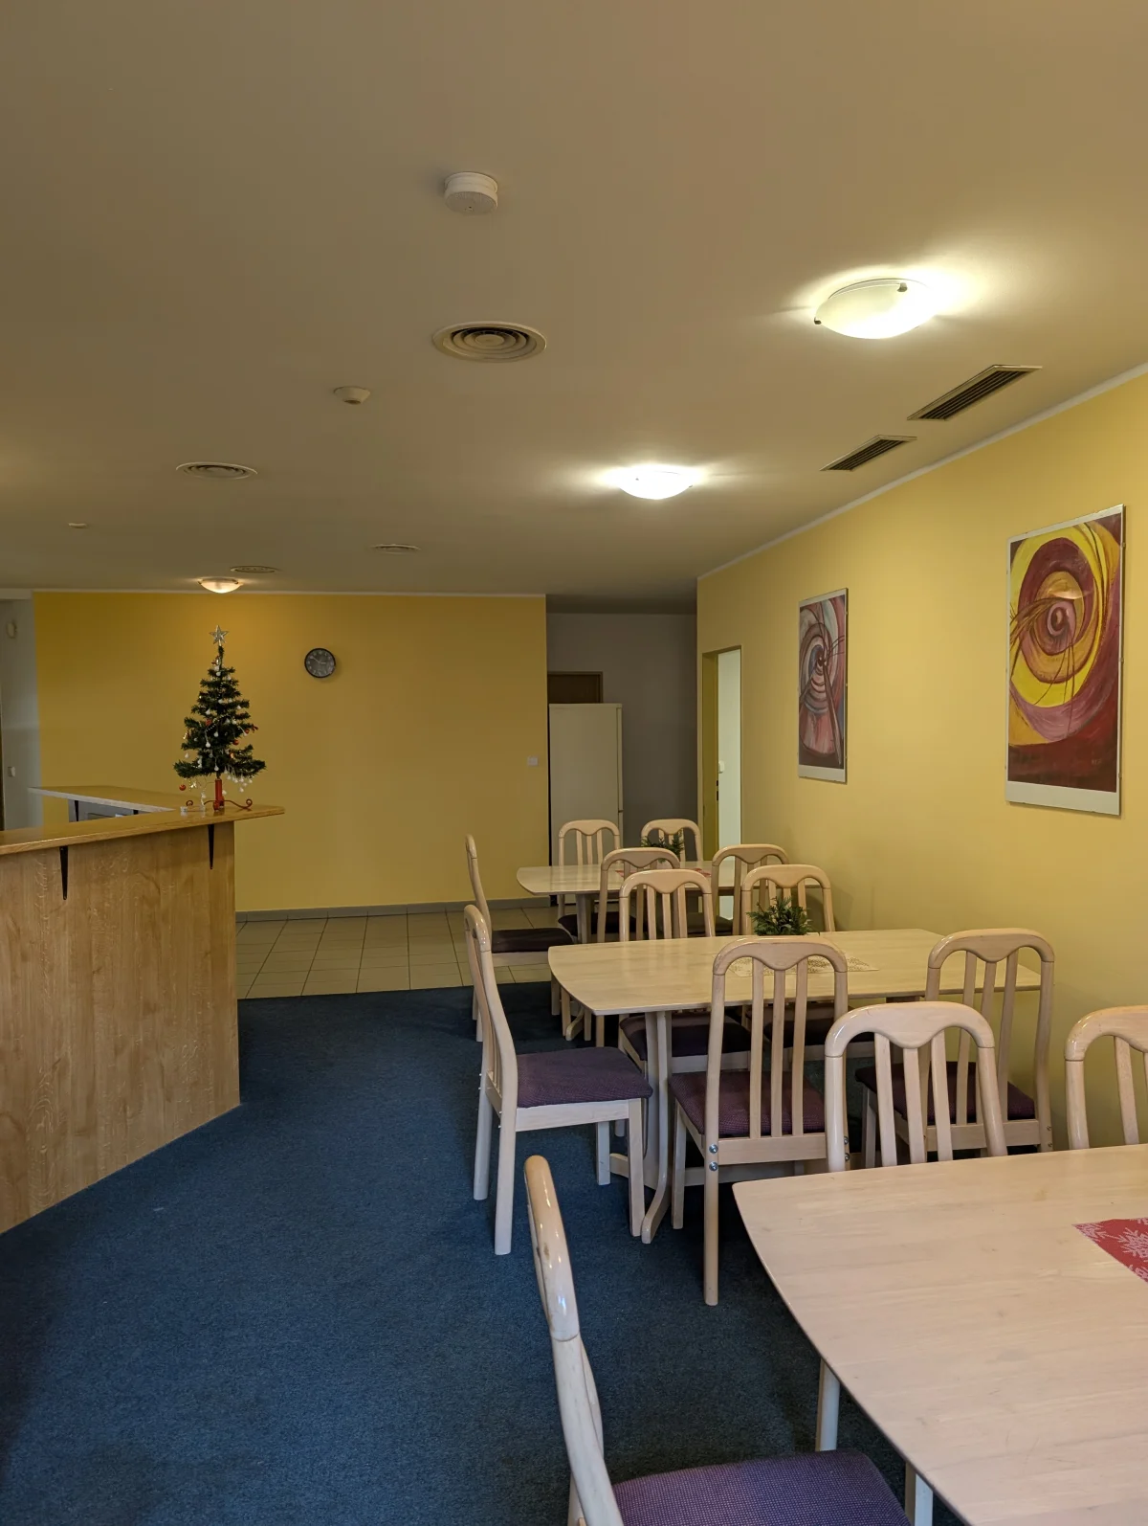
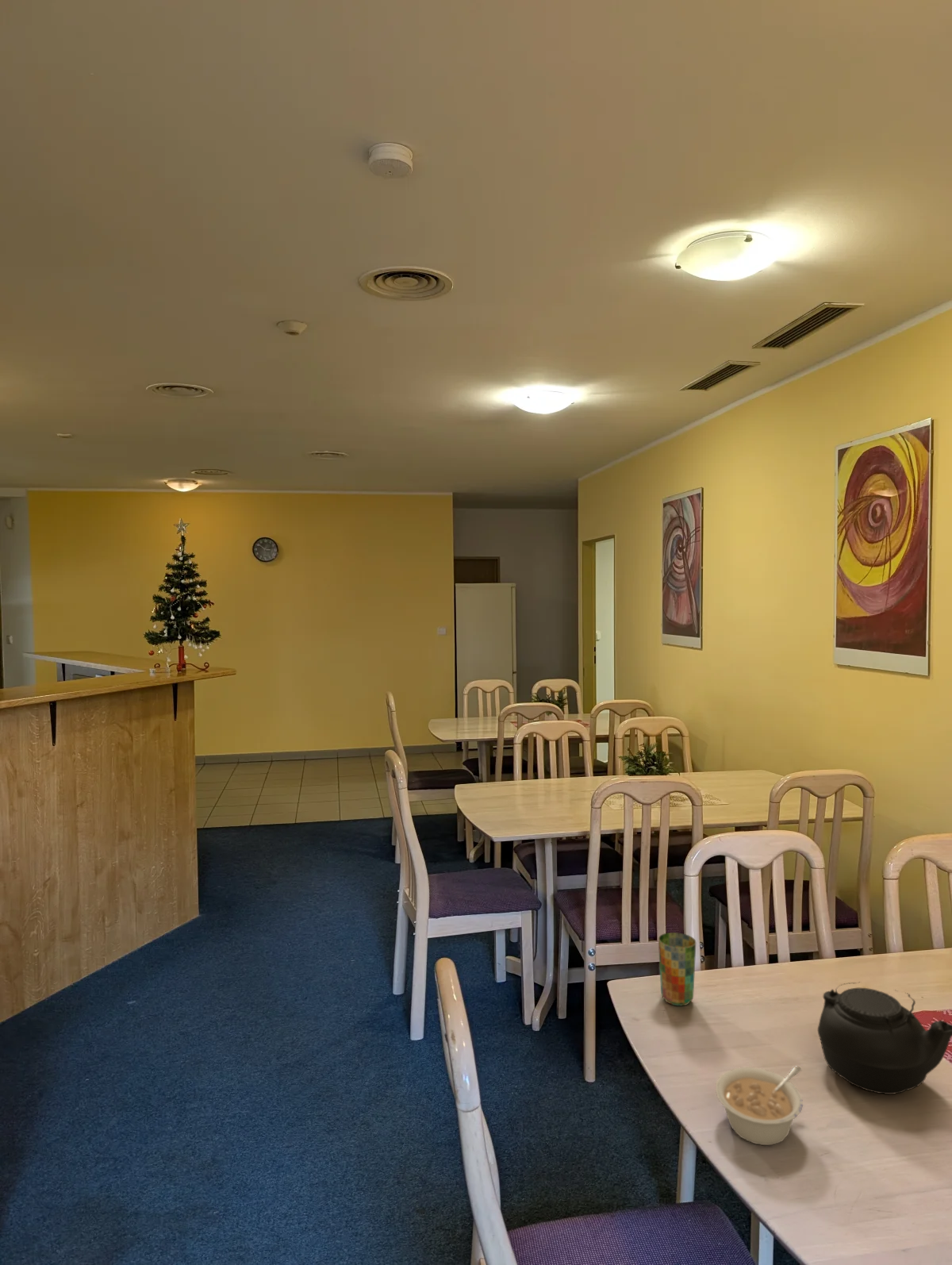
+ cup [658,932,697,1006]
+ legume [715,1066,804,1146]
+ teapot [817,981,952,1095]
